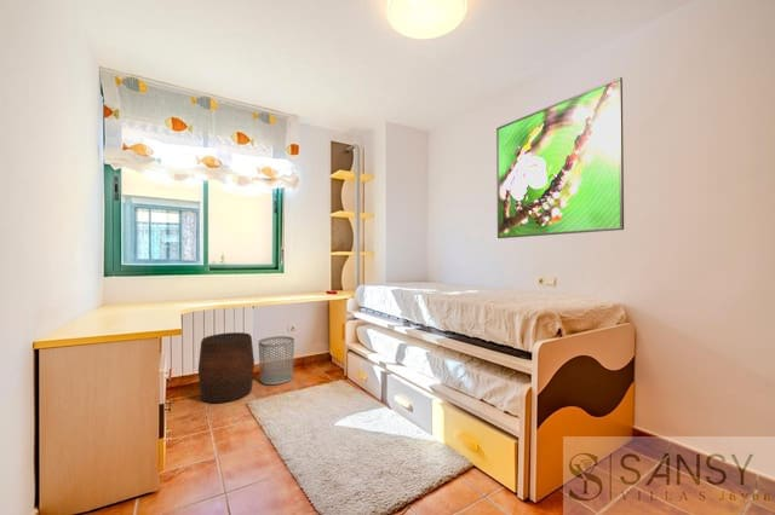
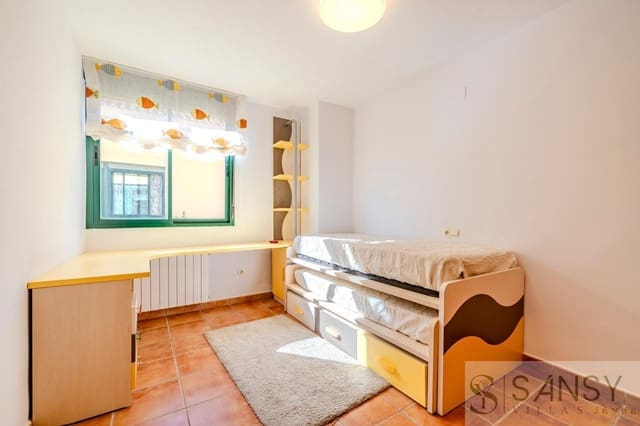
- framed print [495,76,625,239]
- stool [197,331,256,404]
- waste bin [257,335,295,386]
